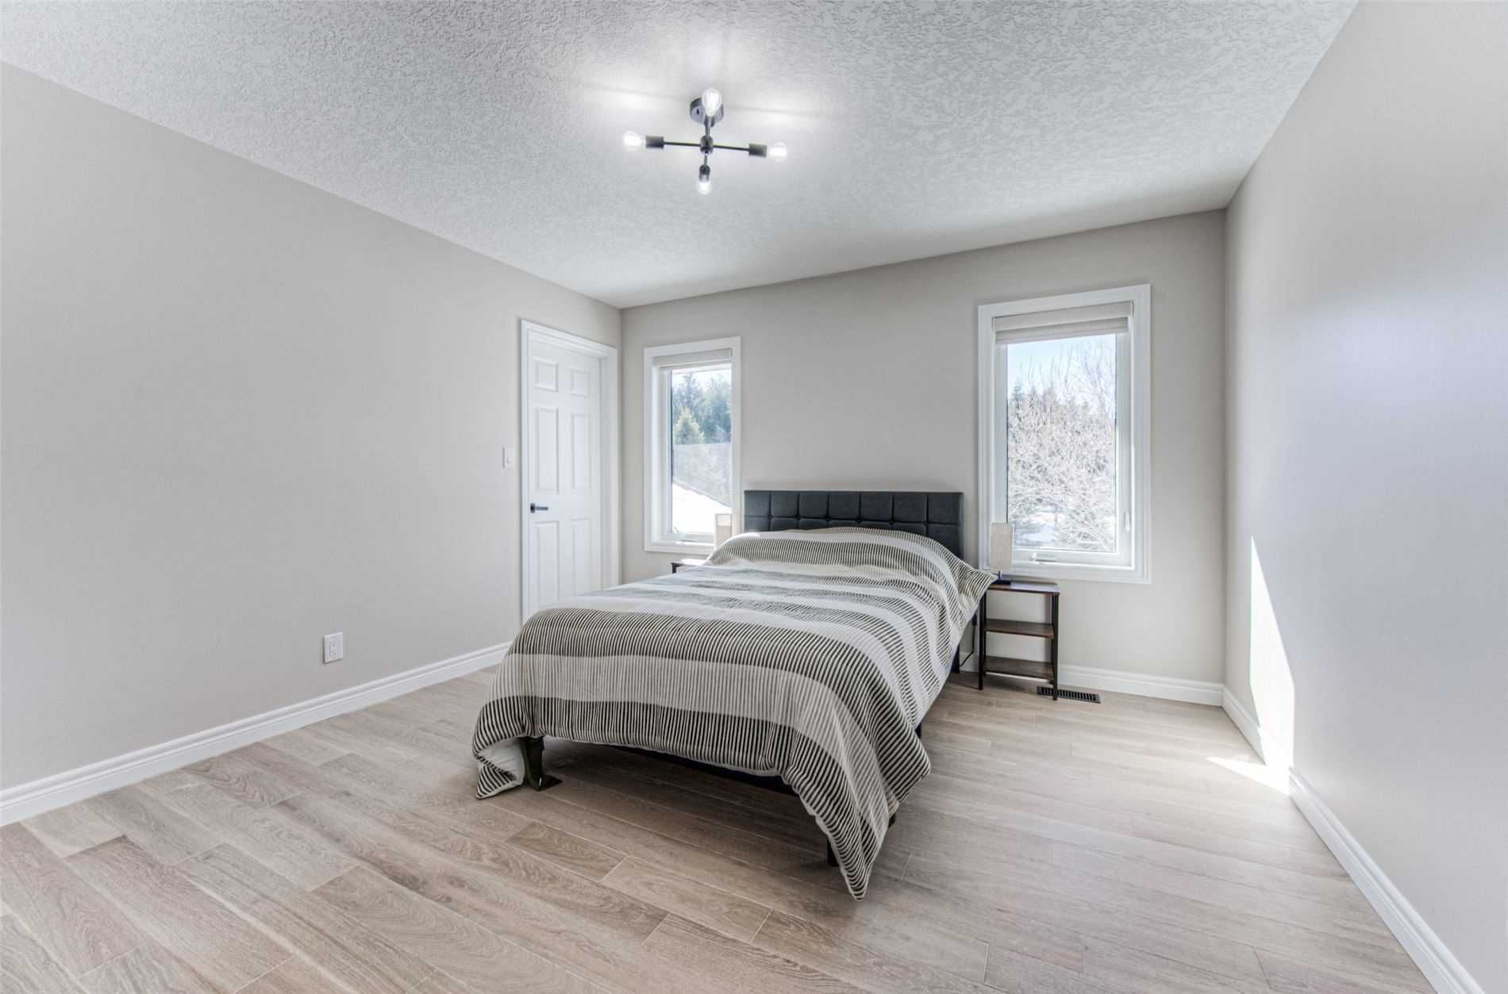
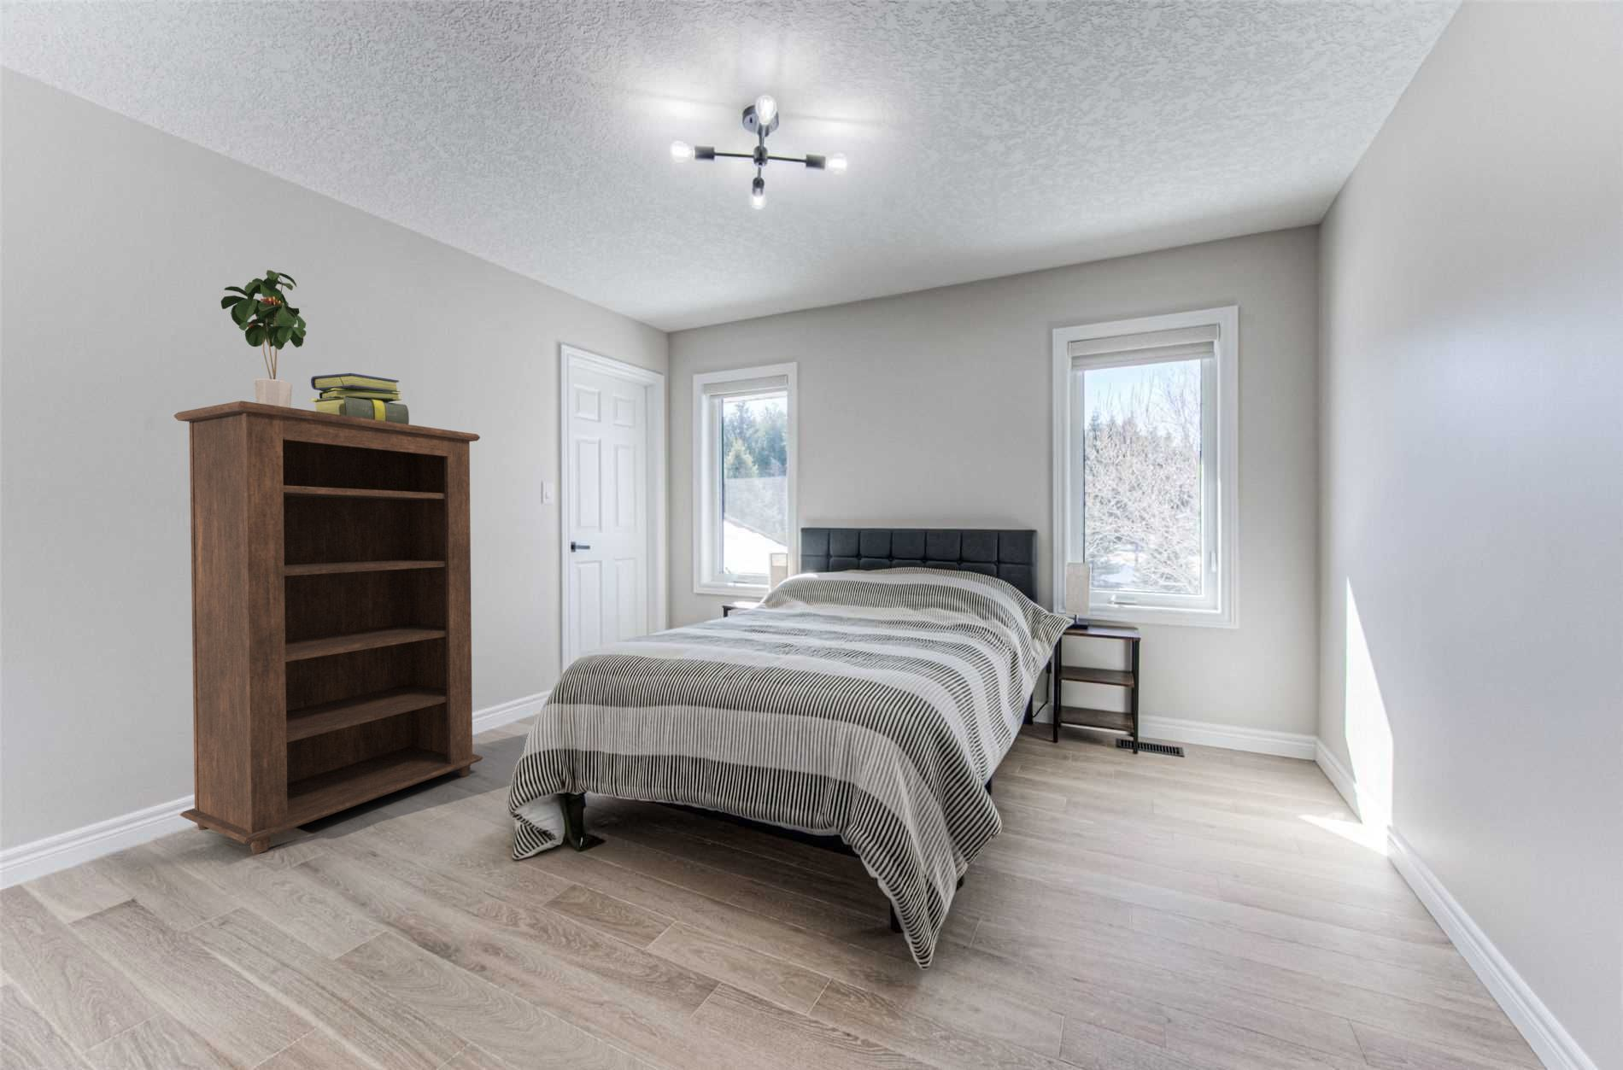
+ potted plant [221,269,307,408]
+ bookshelf [173,400,485,855]
+ stack of books [311,373,410,424]
